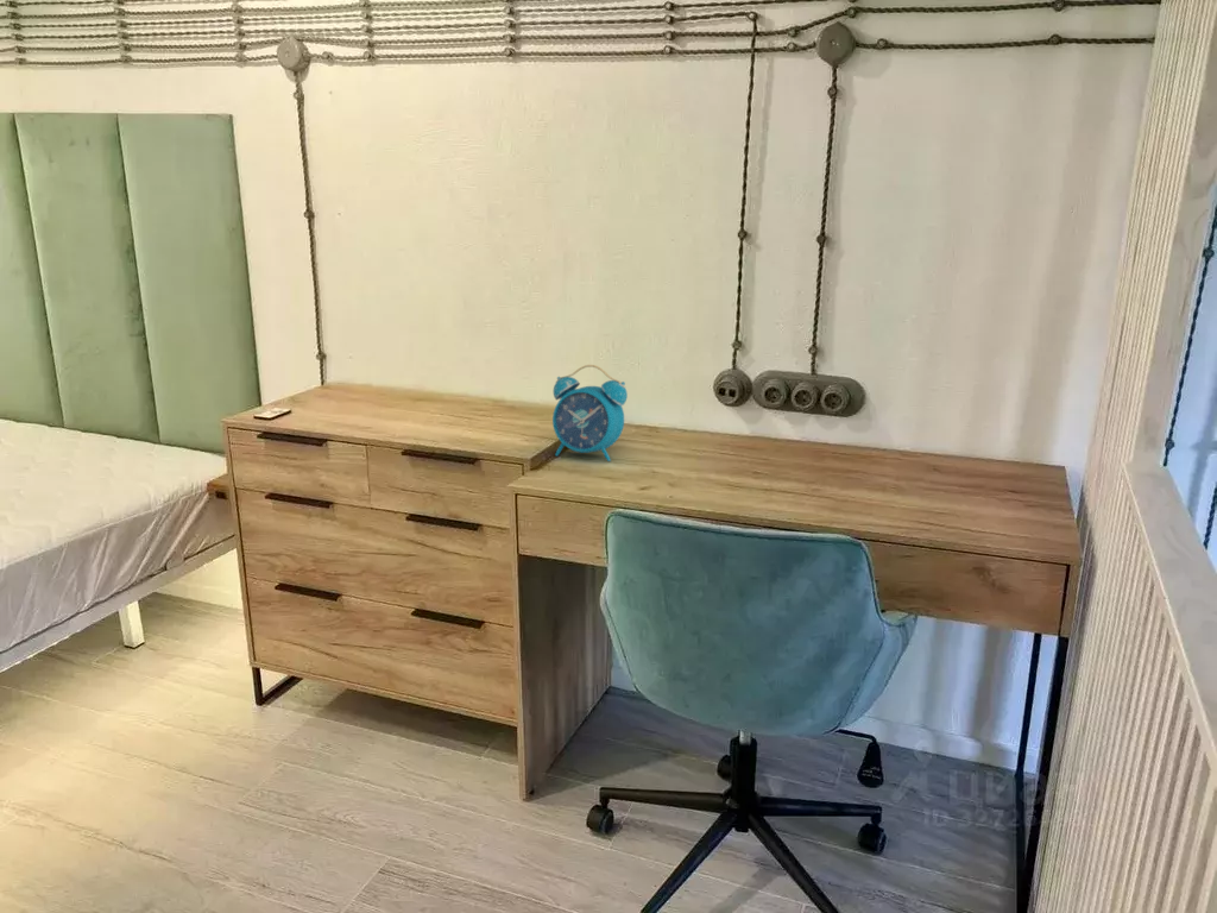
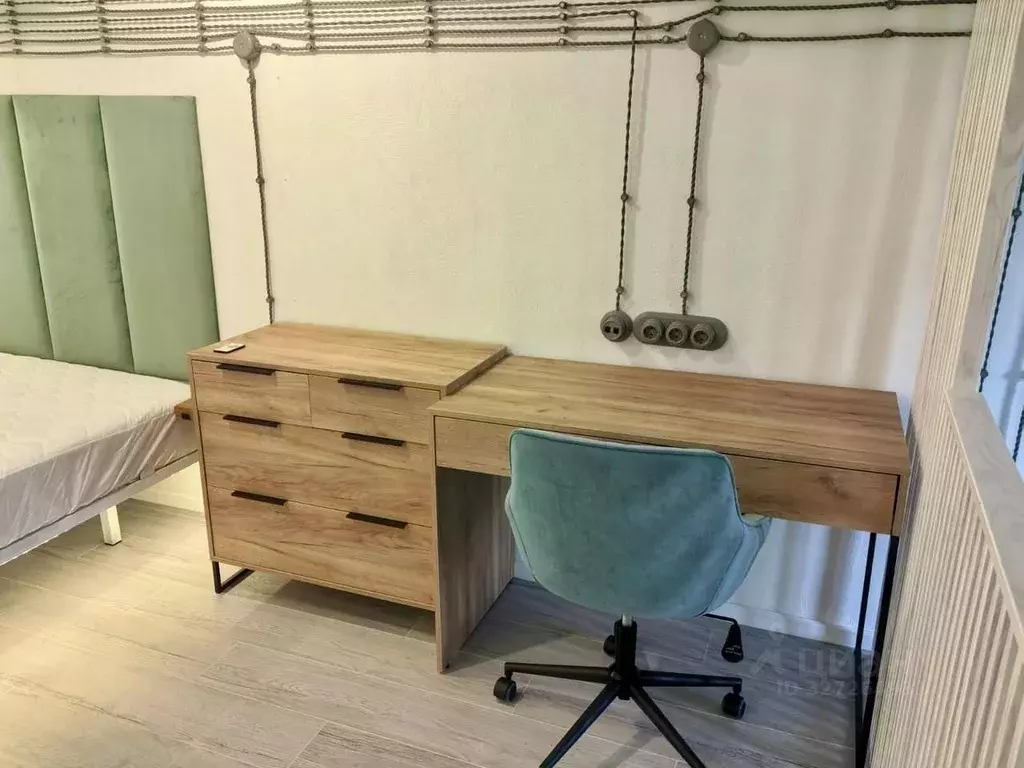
- alarm clock [551,364,629,462]
